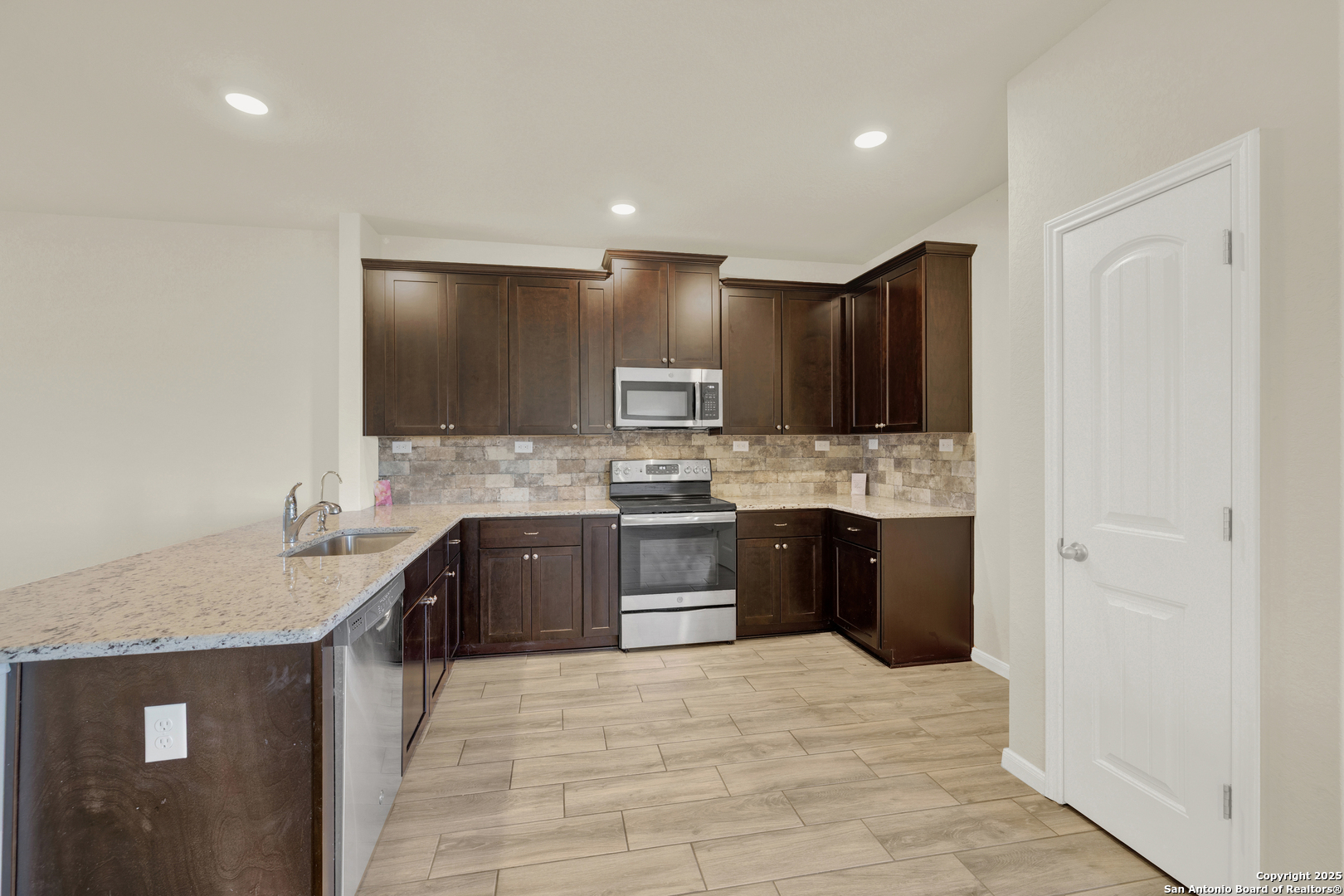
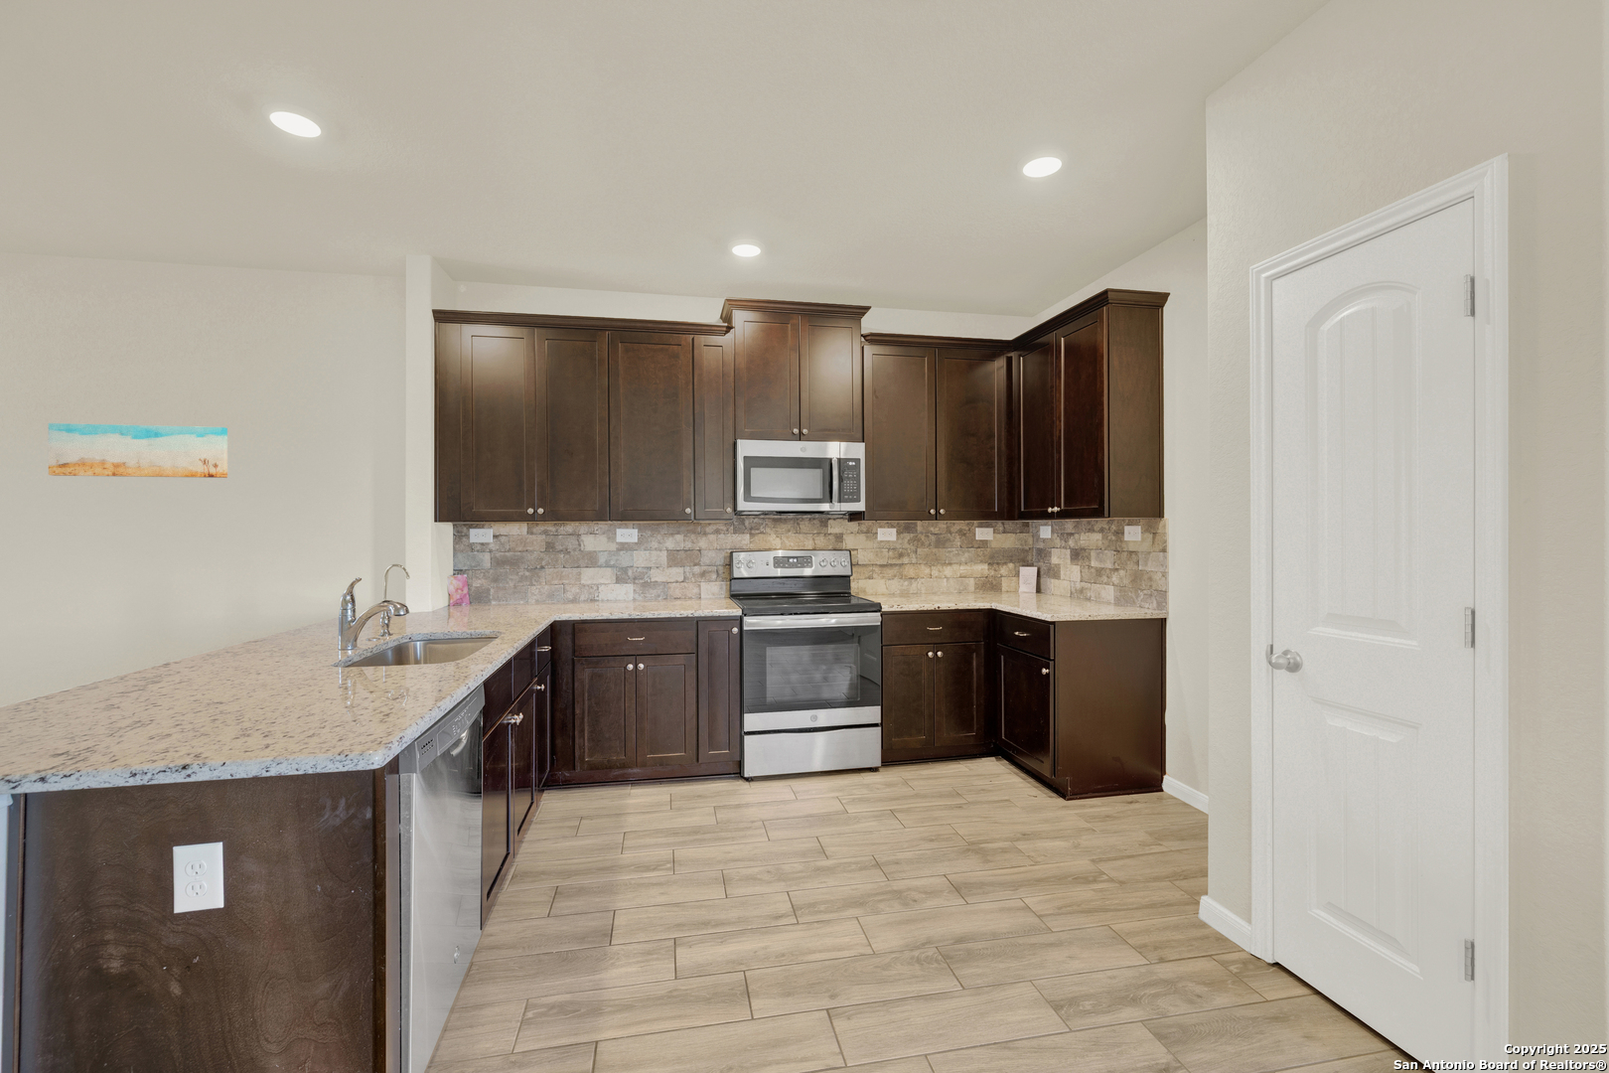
+ wall art [48,423,229,479]
